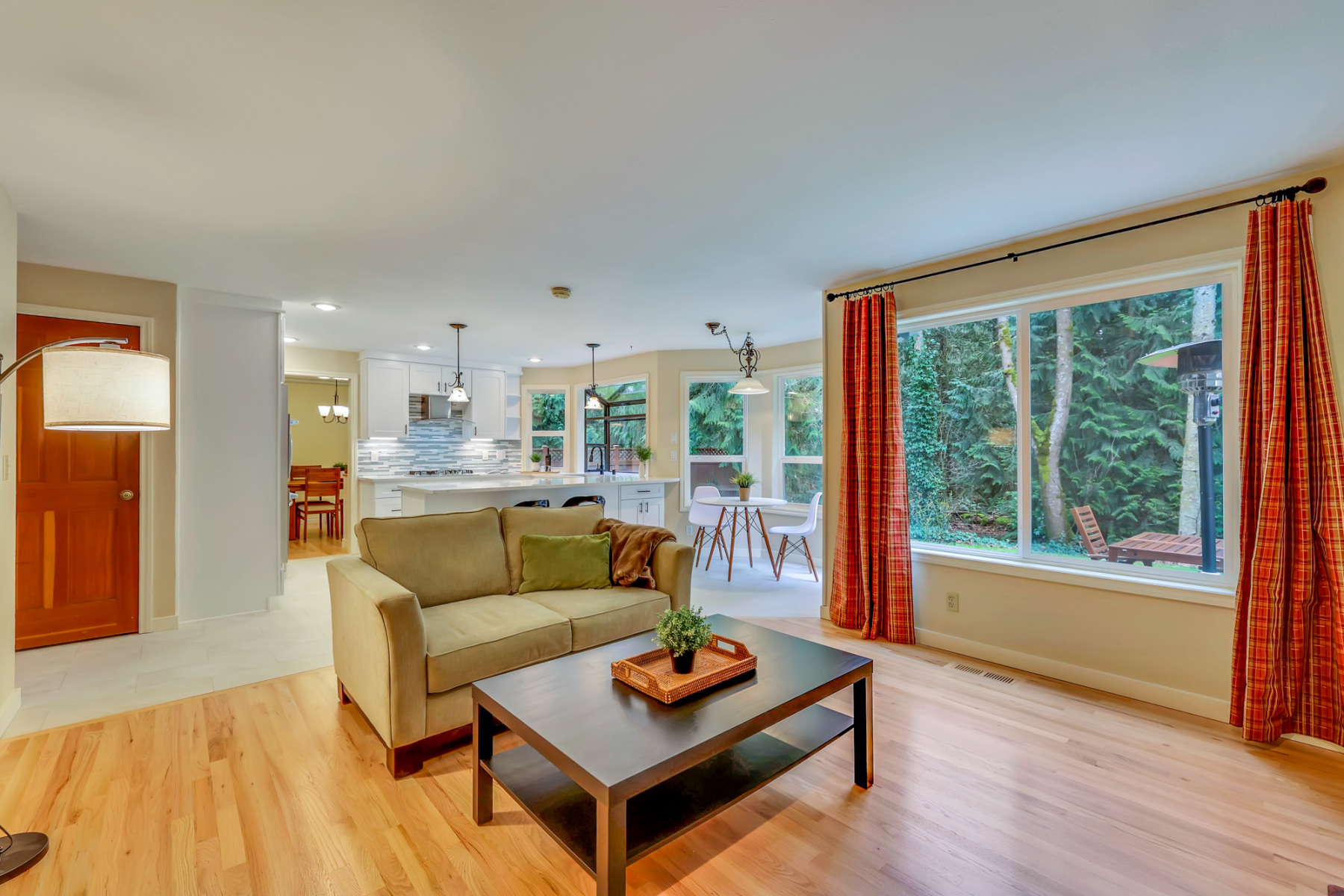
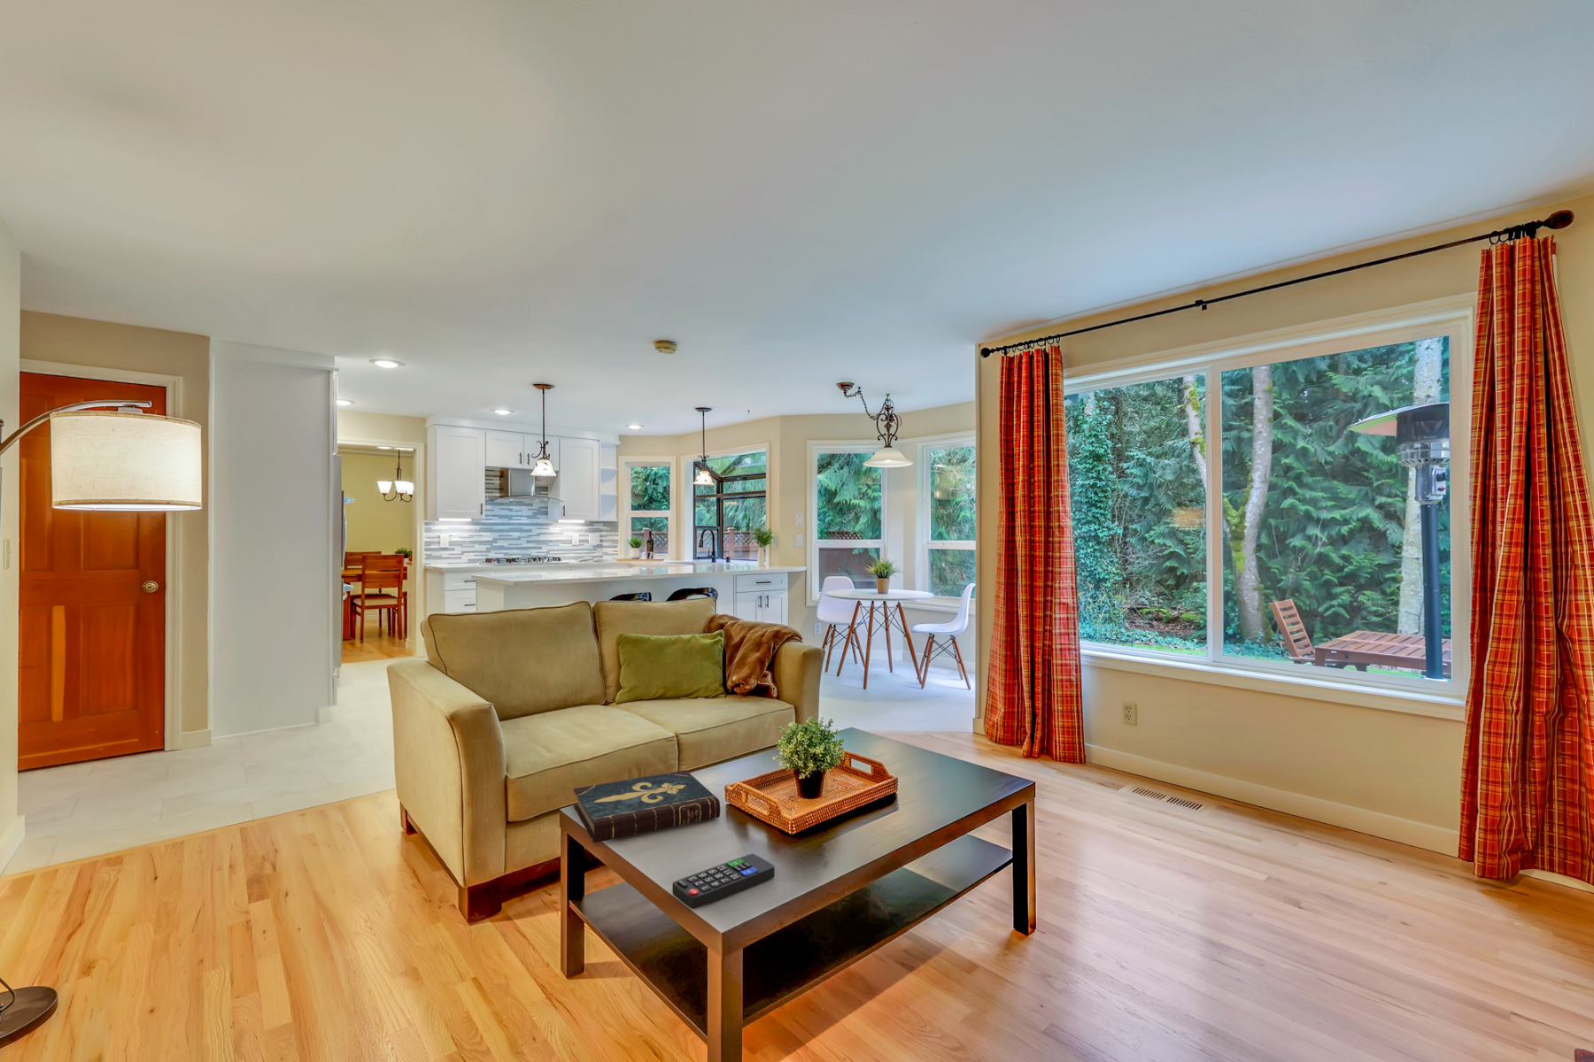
+ book [573,769,721,844]
+ remote control [671,853,776,910]
